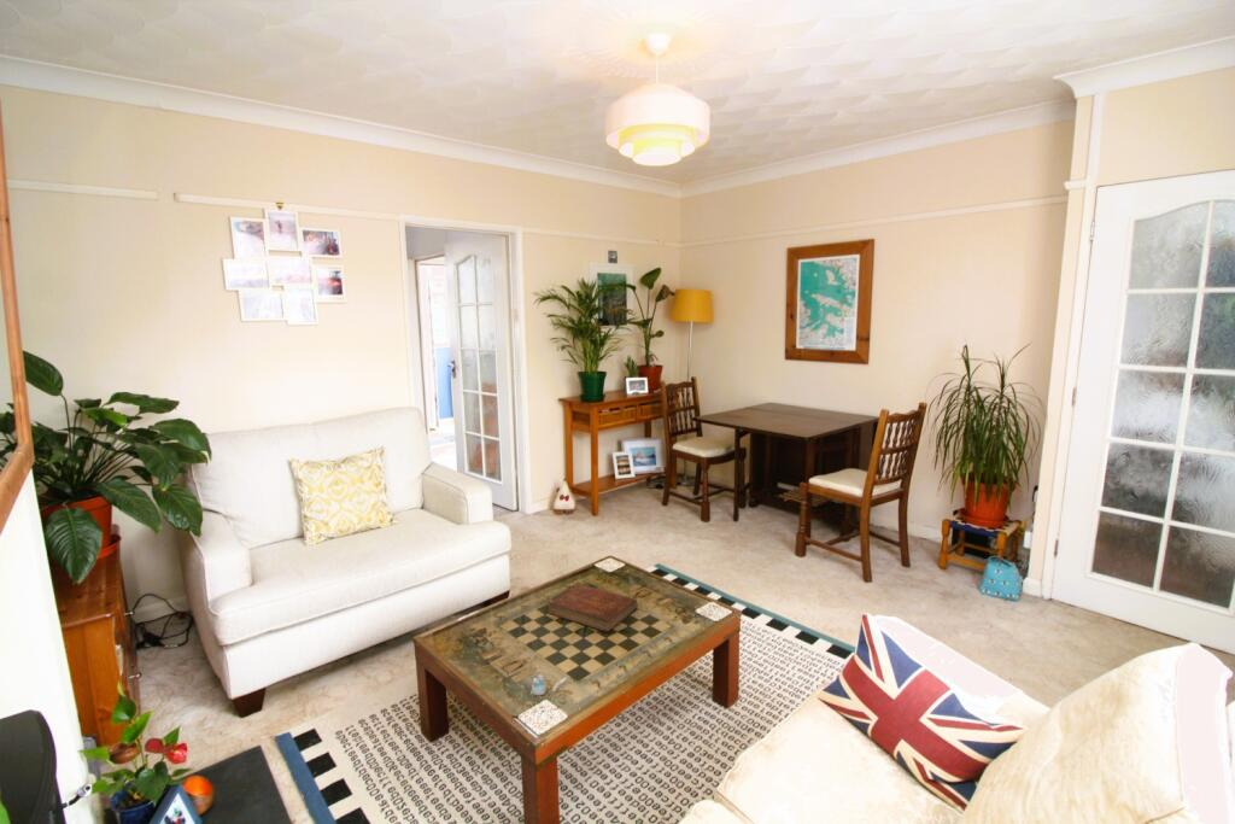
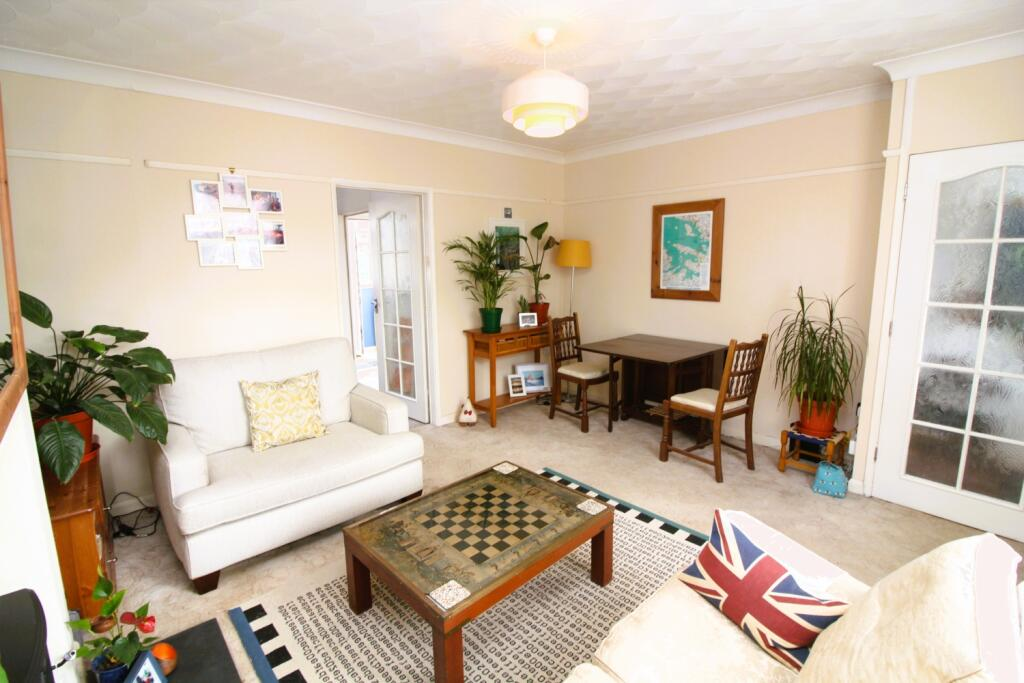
- cup [529,673,567,697]
- bible [546,582,638,633]
